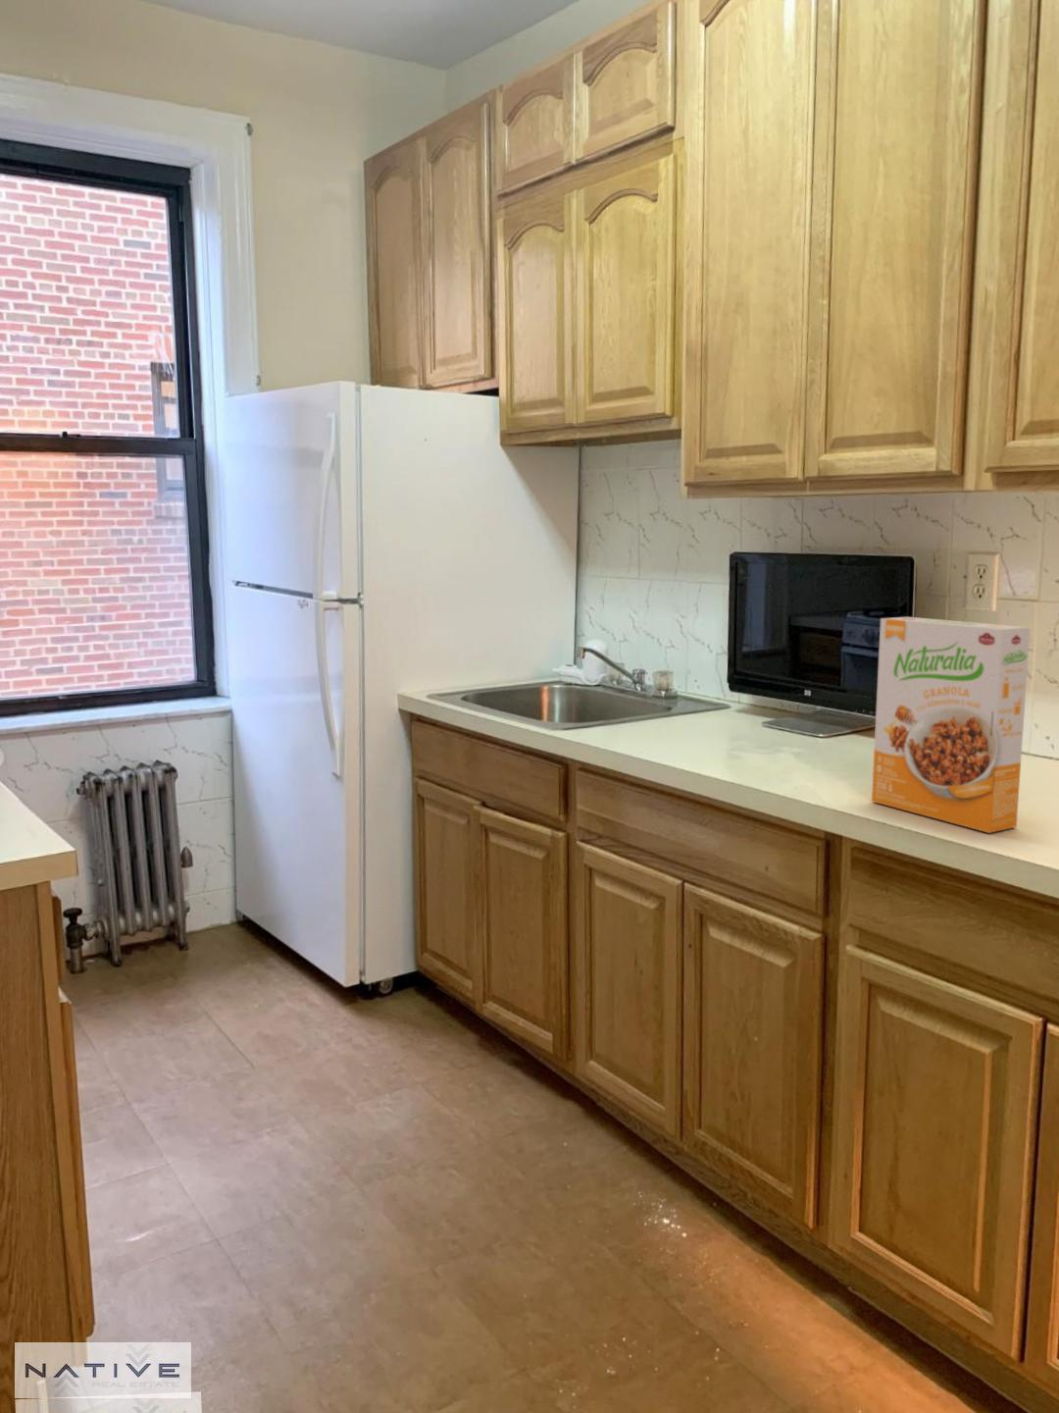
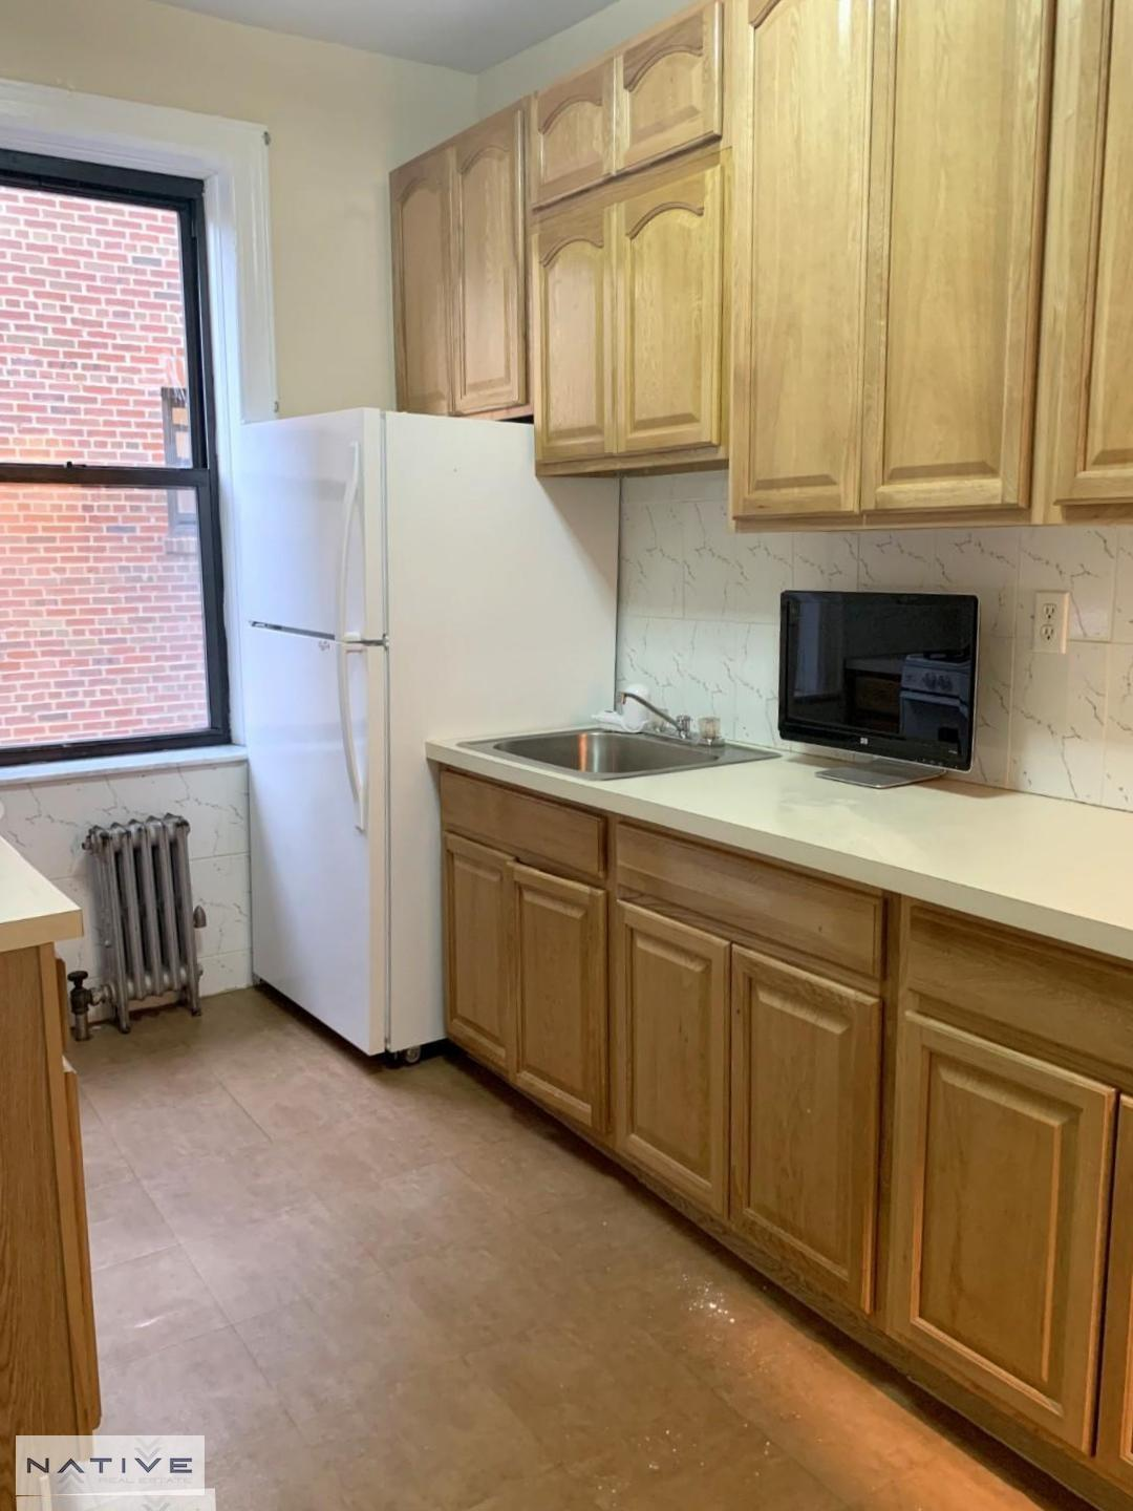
- cereal box [871,616,1031,834]
